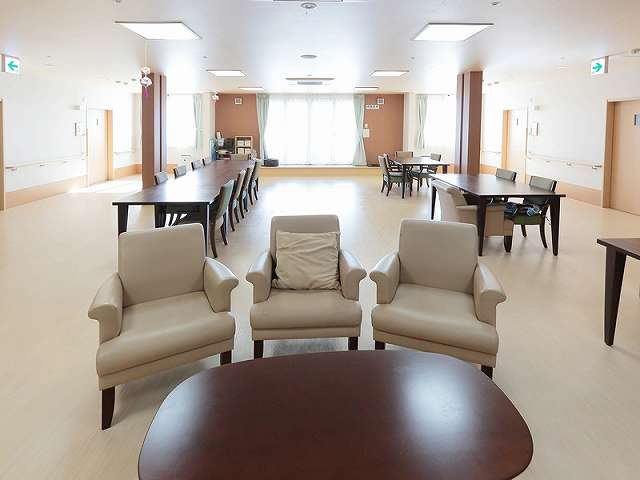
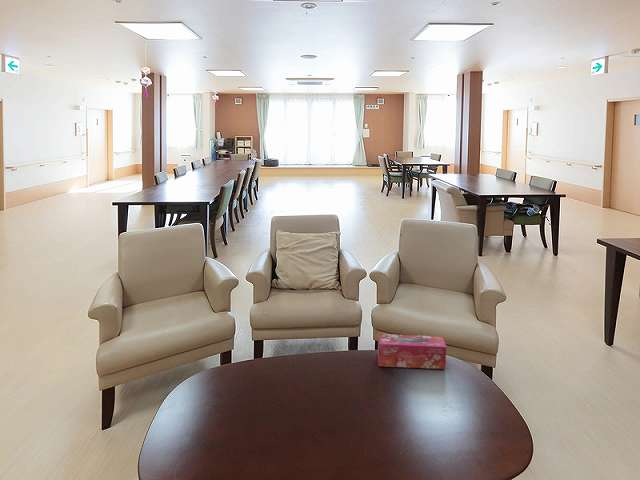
+ tissue box [377,333,447,370]
